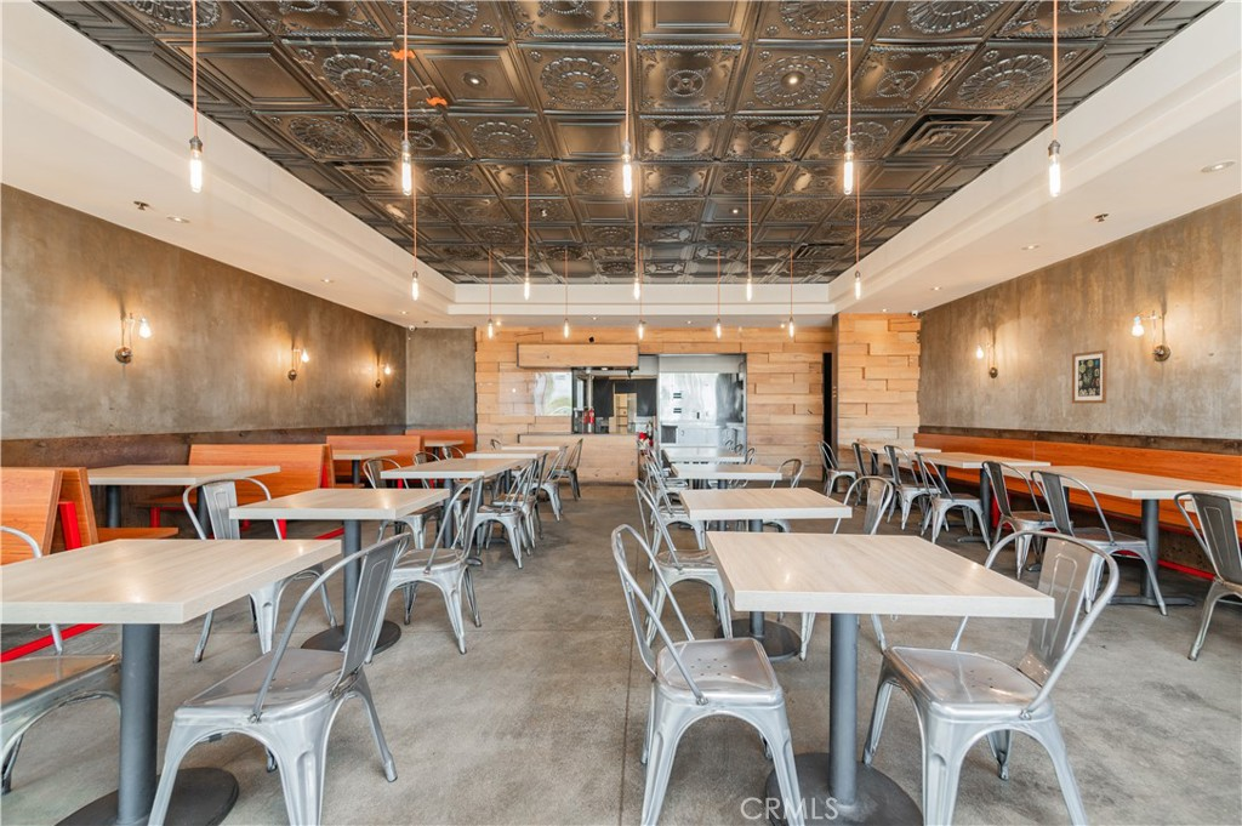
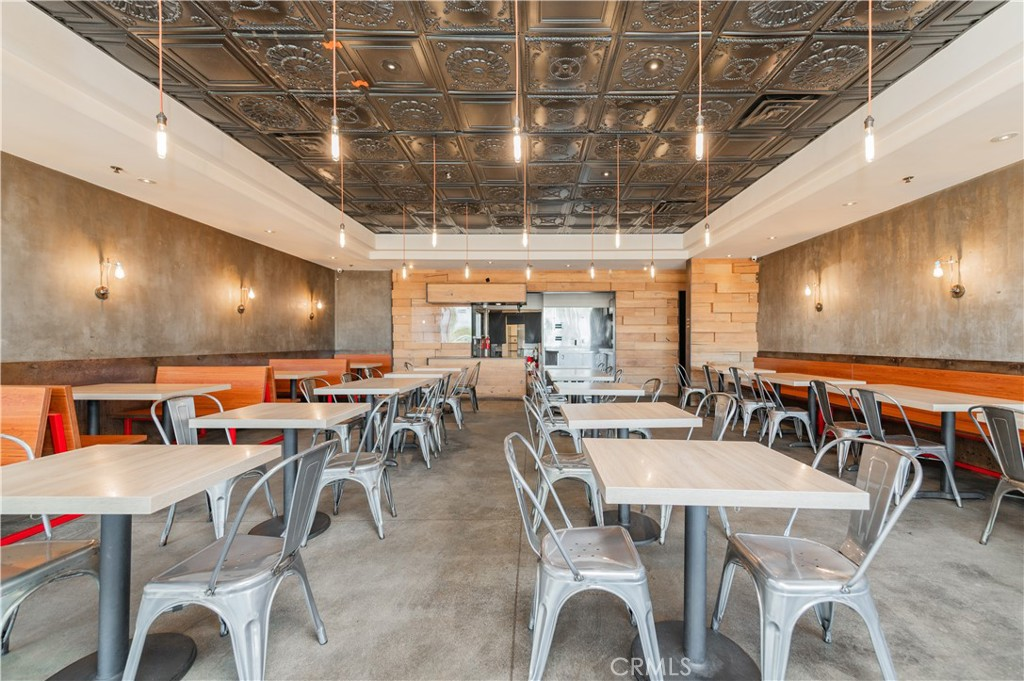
- wall art [1071,348,1109,405]
